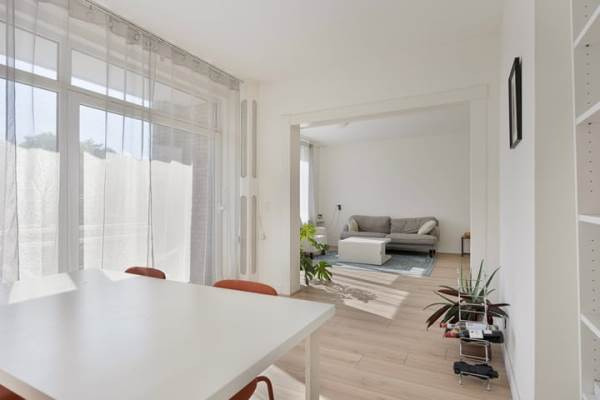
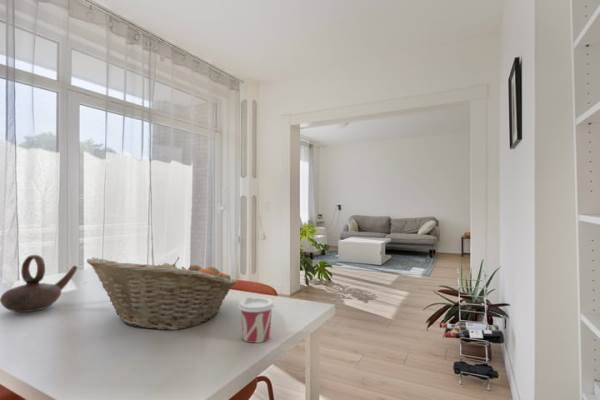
+ cup [237,296,276,344]
+ fruit basket [86,256,238,331]
+ teapot [0,254,79,313]
